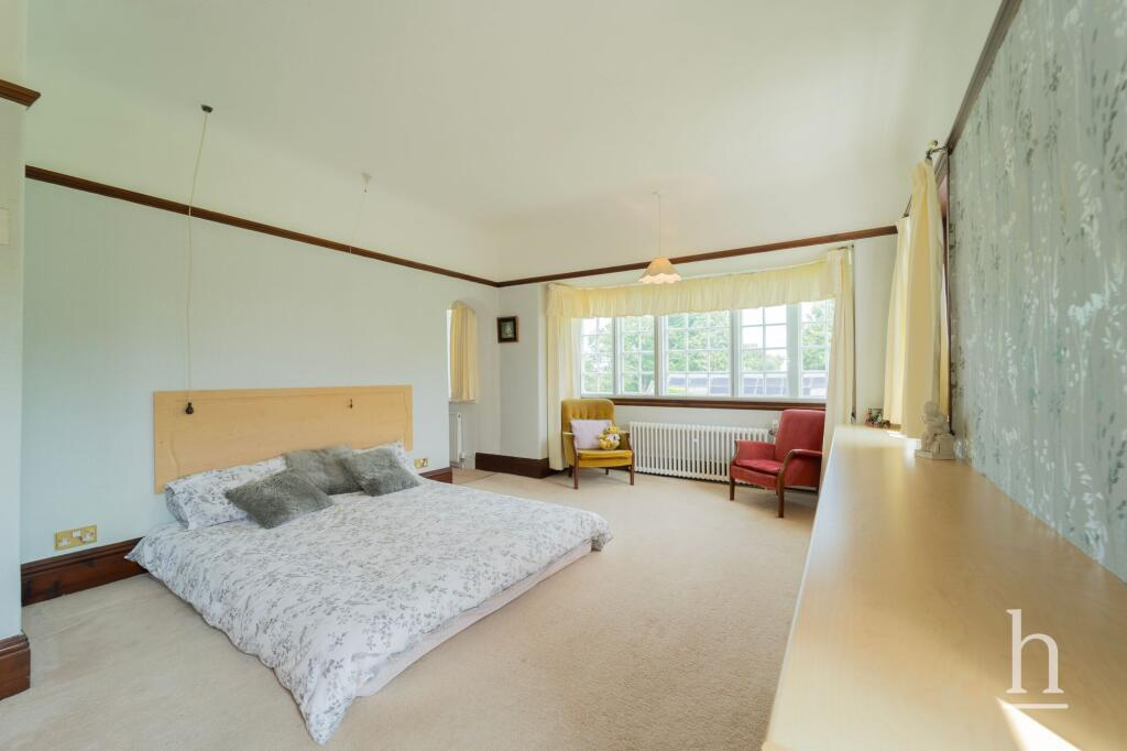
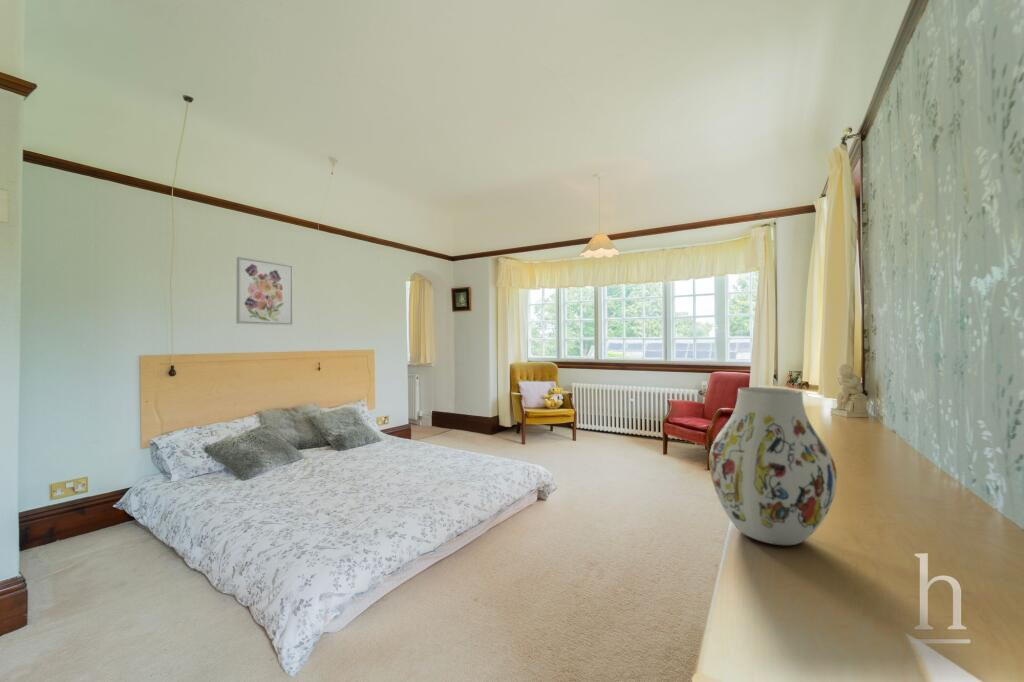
+ wall art [235,256,294,326]
+ vase [708,386,838,546]
